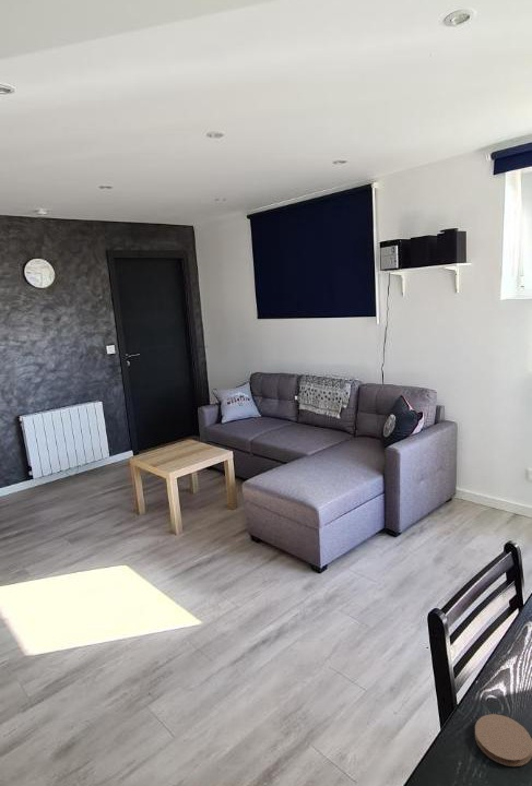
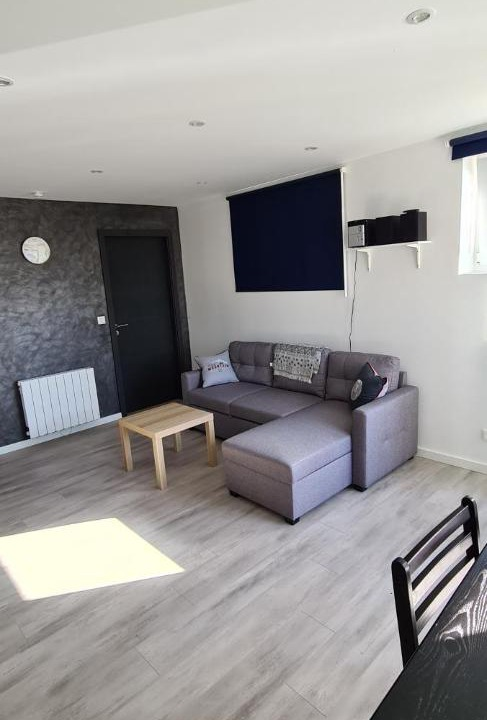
- coaster [474,713,532,767]
